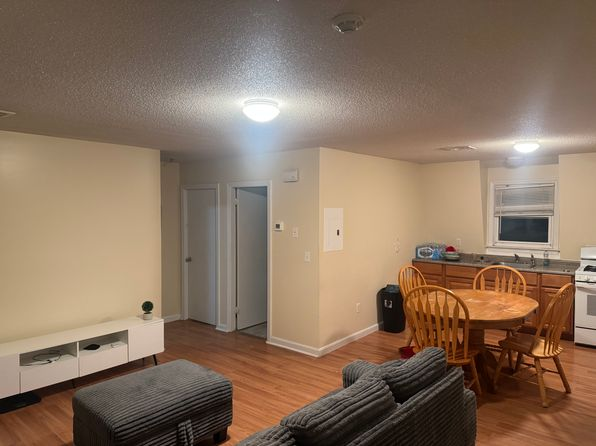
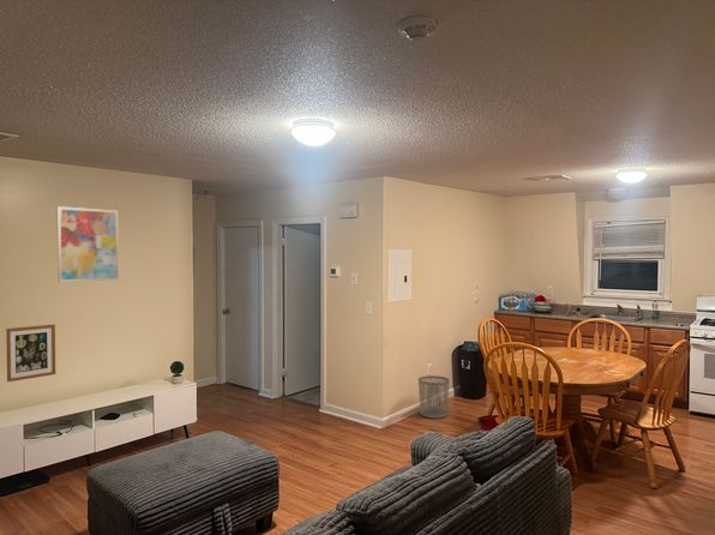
+ wall art [56,205,120,283]
+ waste bin [417,374,450,420]
+ wall art [5,323,56,383]
